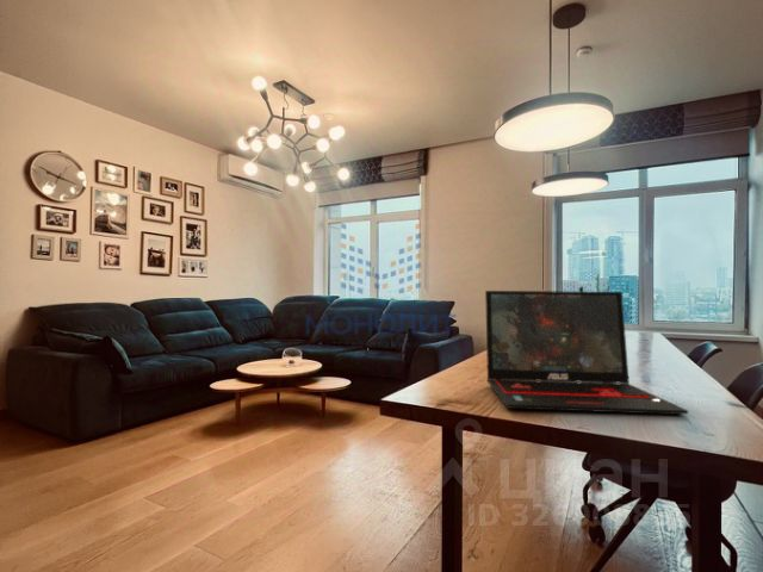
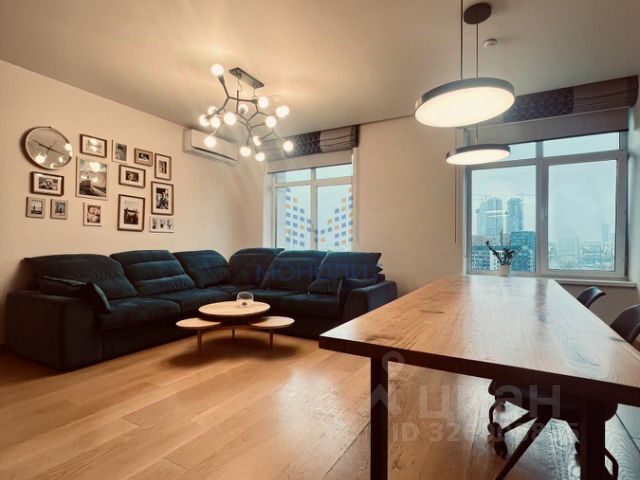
- laptop [484,290,689,416]
